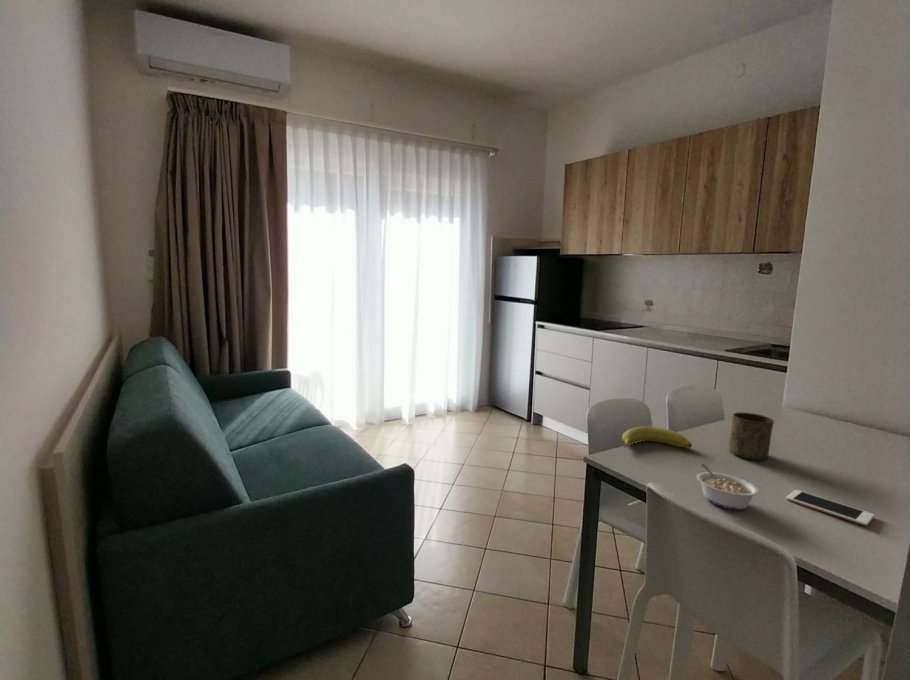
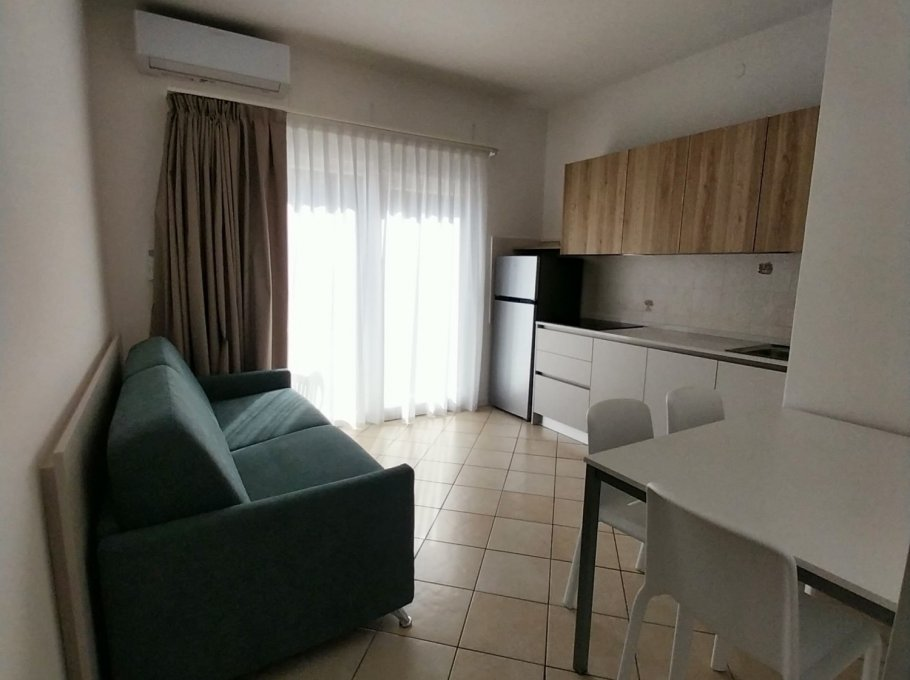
- cup [728,412,775,461]
- cell phone [785,489,875,527]
- legume [696,463,760,510]
- fruit [621,426,693,449]
